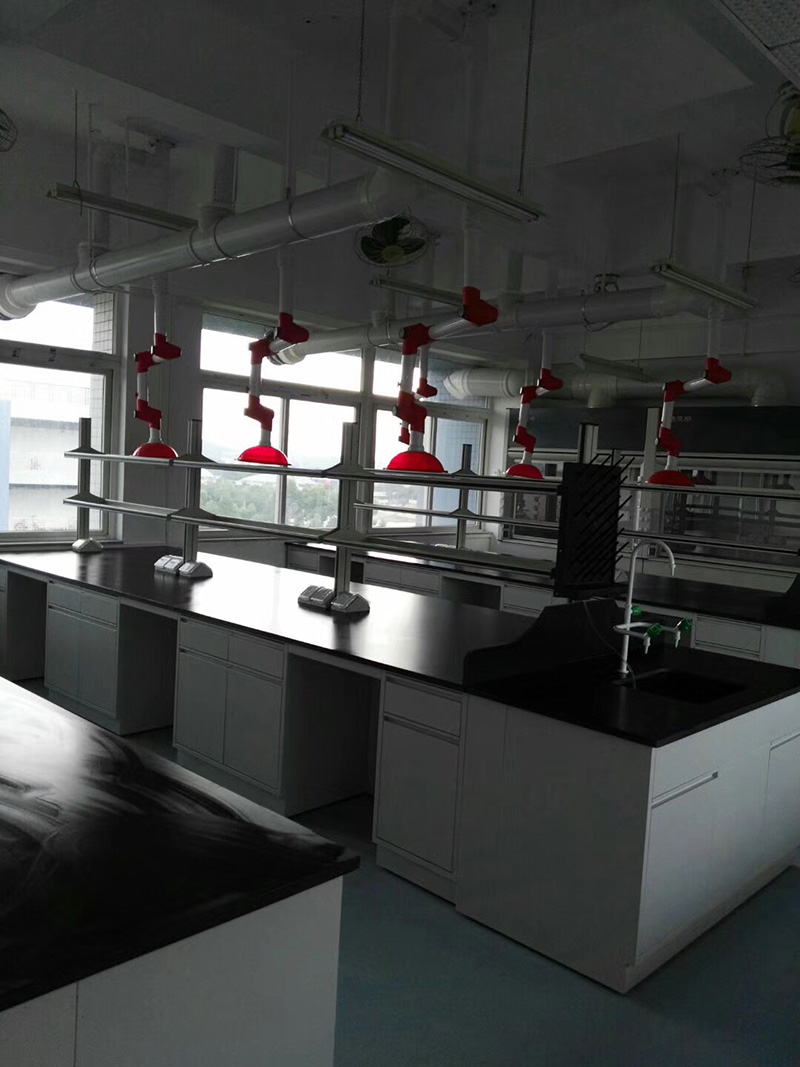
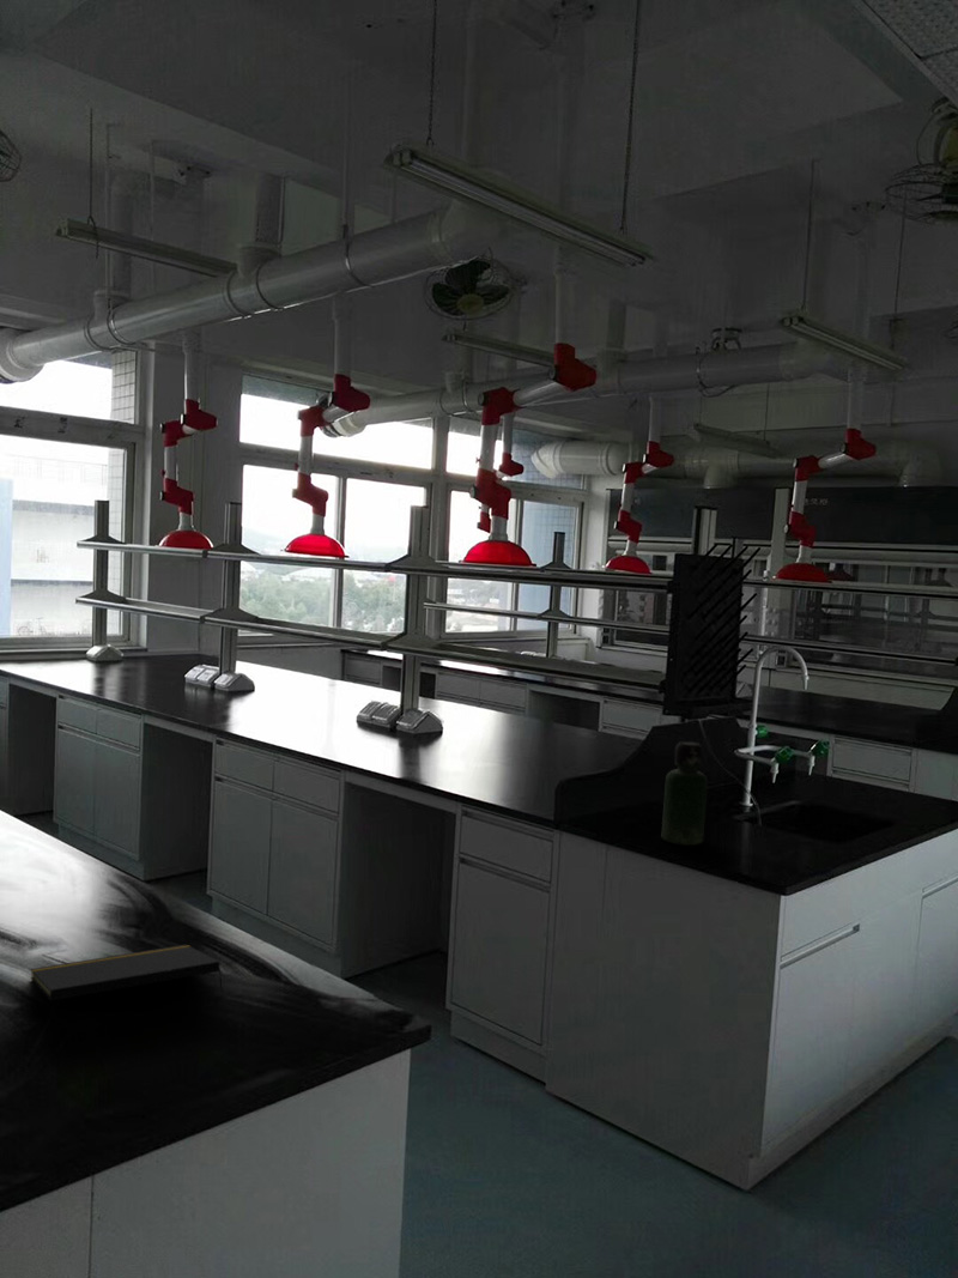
+ bottle [661,740,709,847]
+ notepad [29,944,224,1003]
